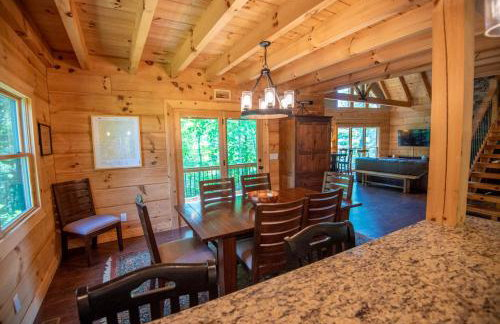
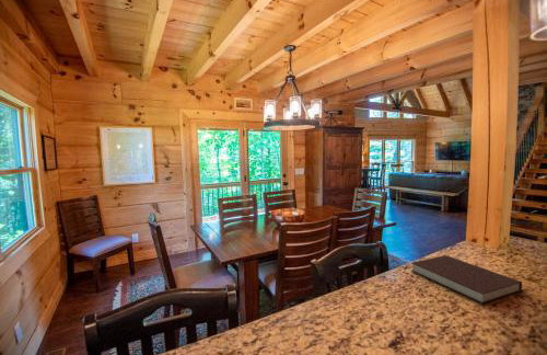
+ notebook [410,254,523,305]
